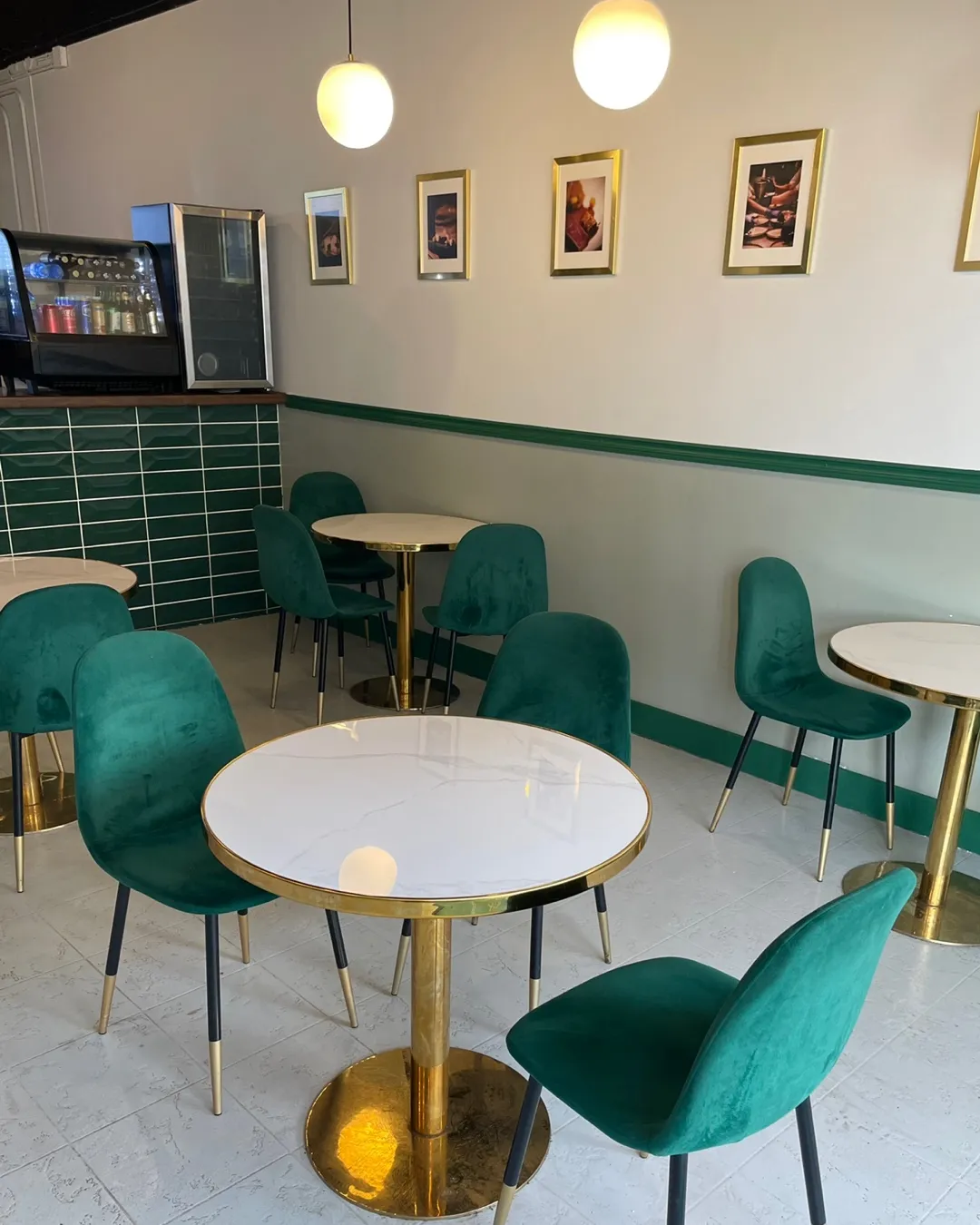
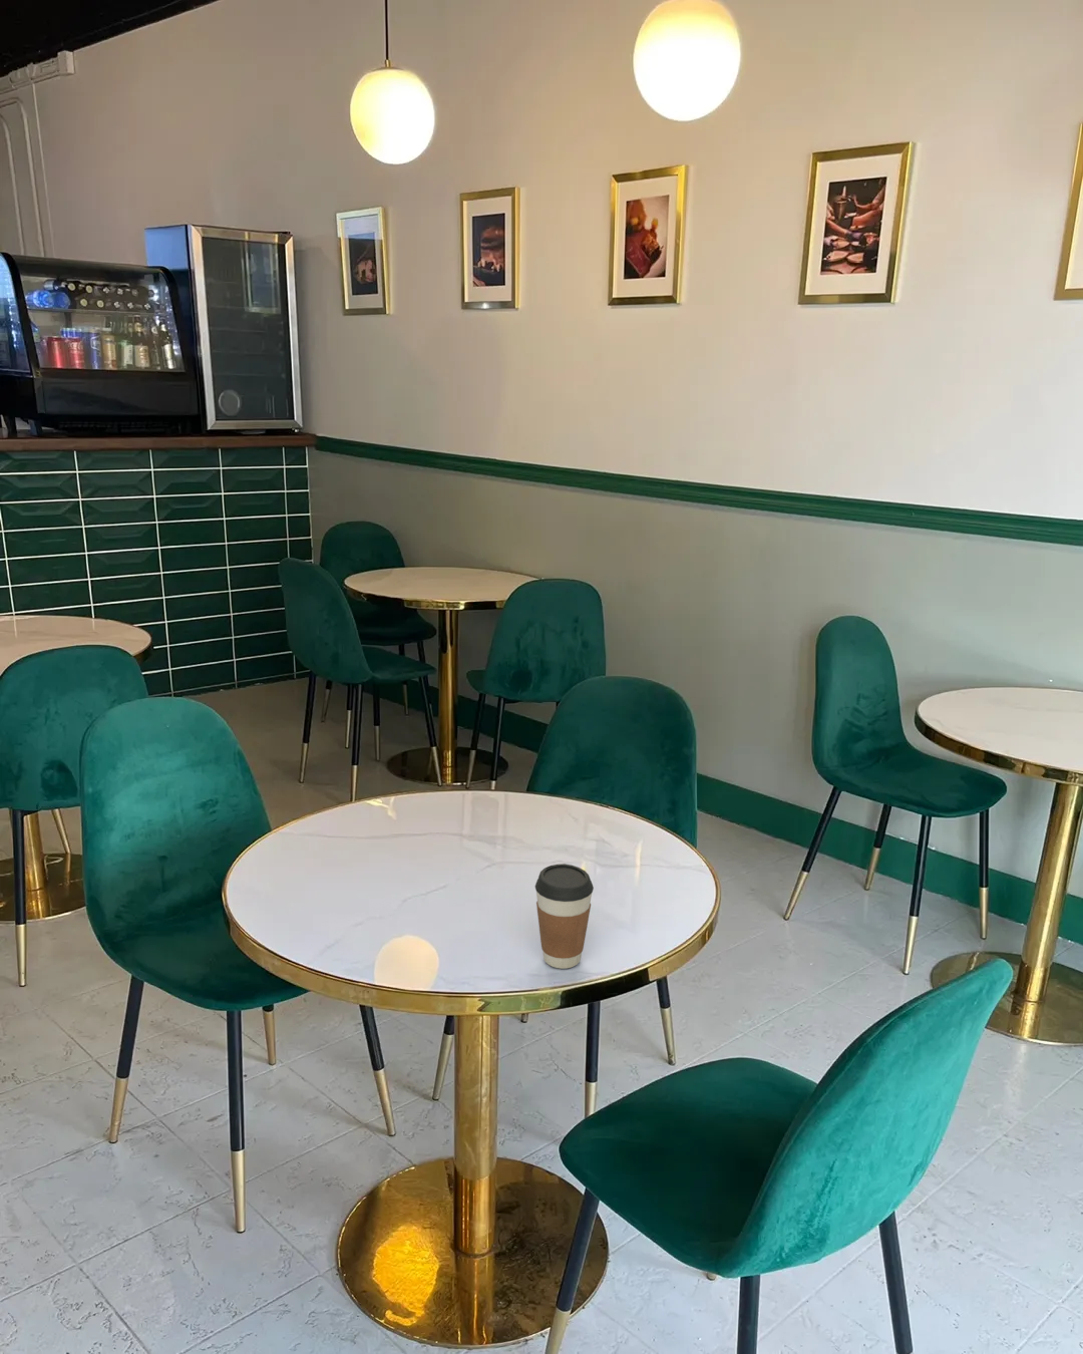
+ coffee cup [535,862,595,969]
